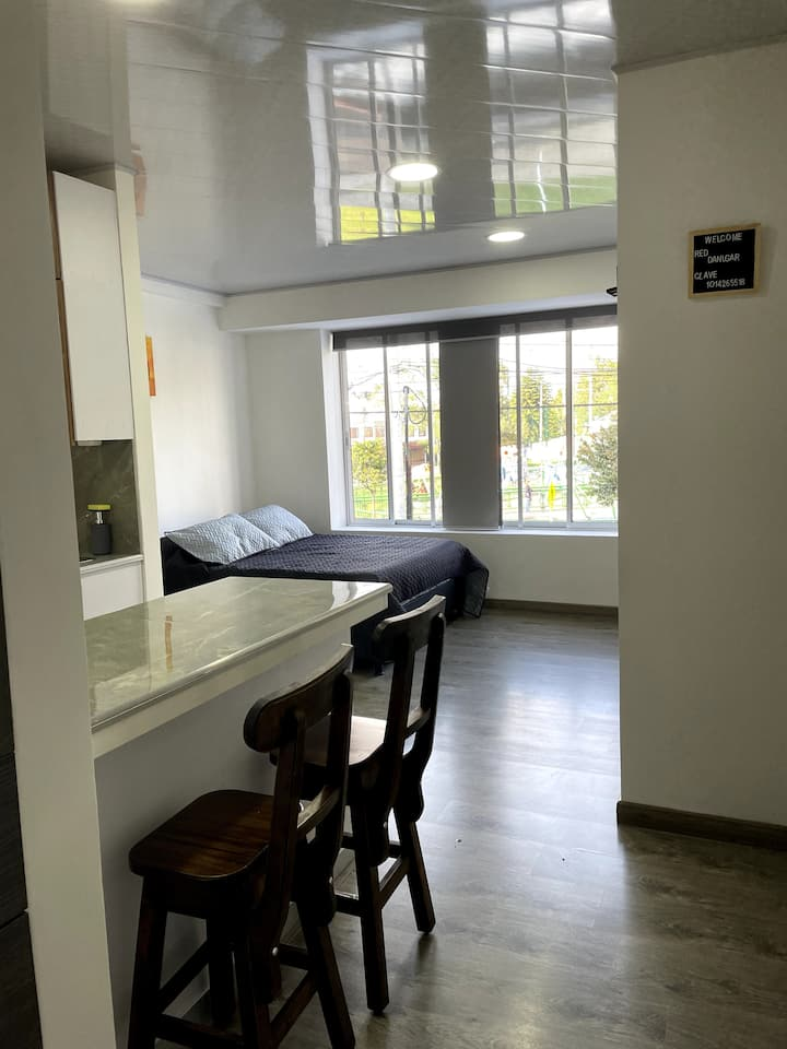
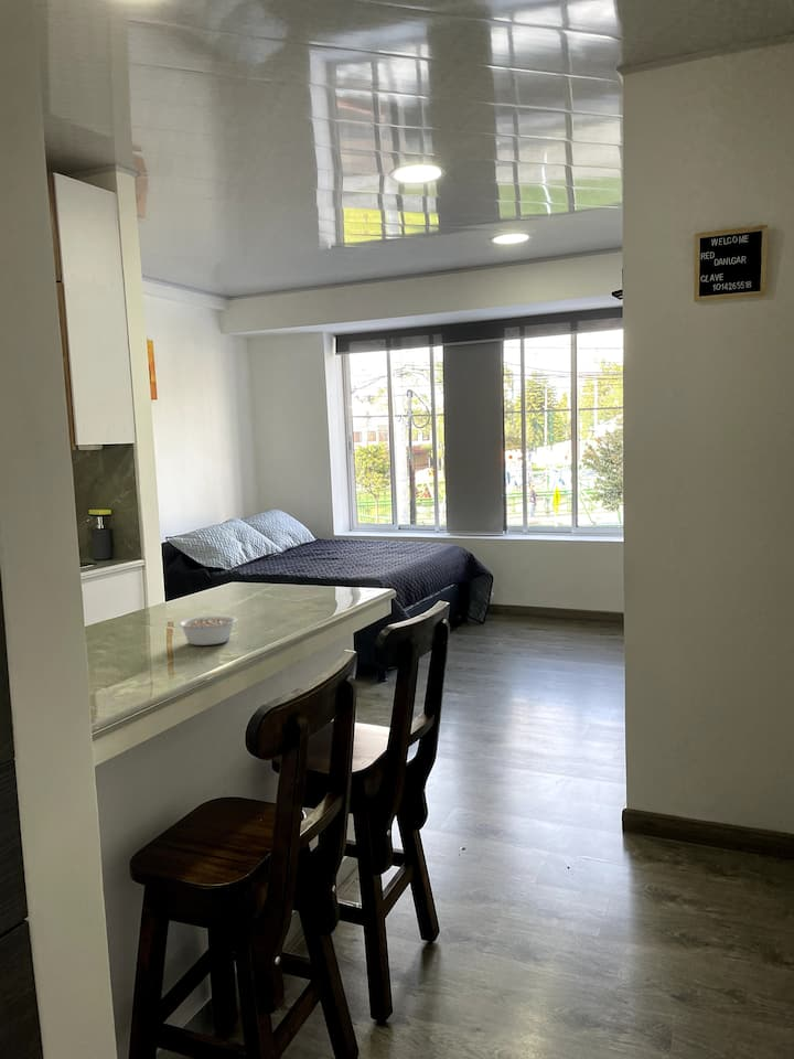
+ legume [176,614,238,646]
